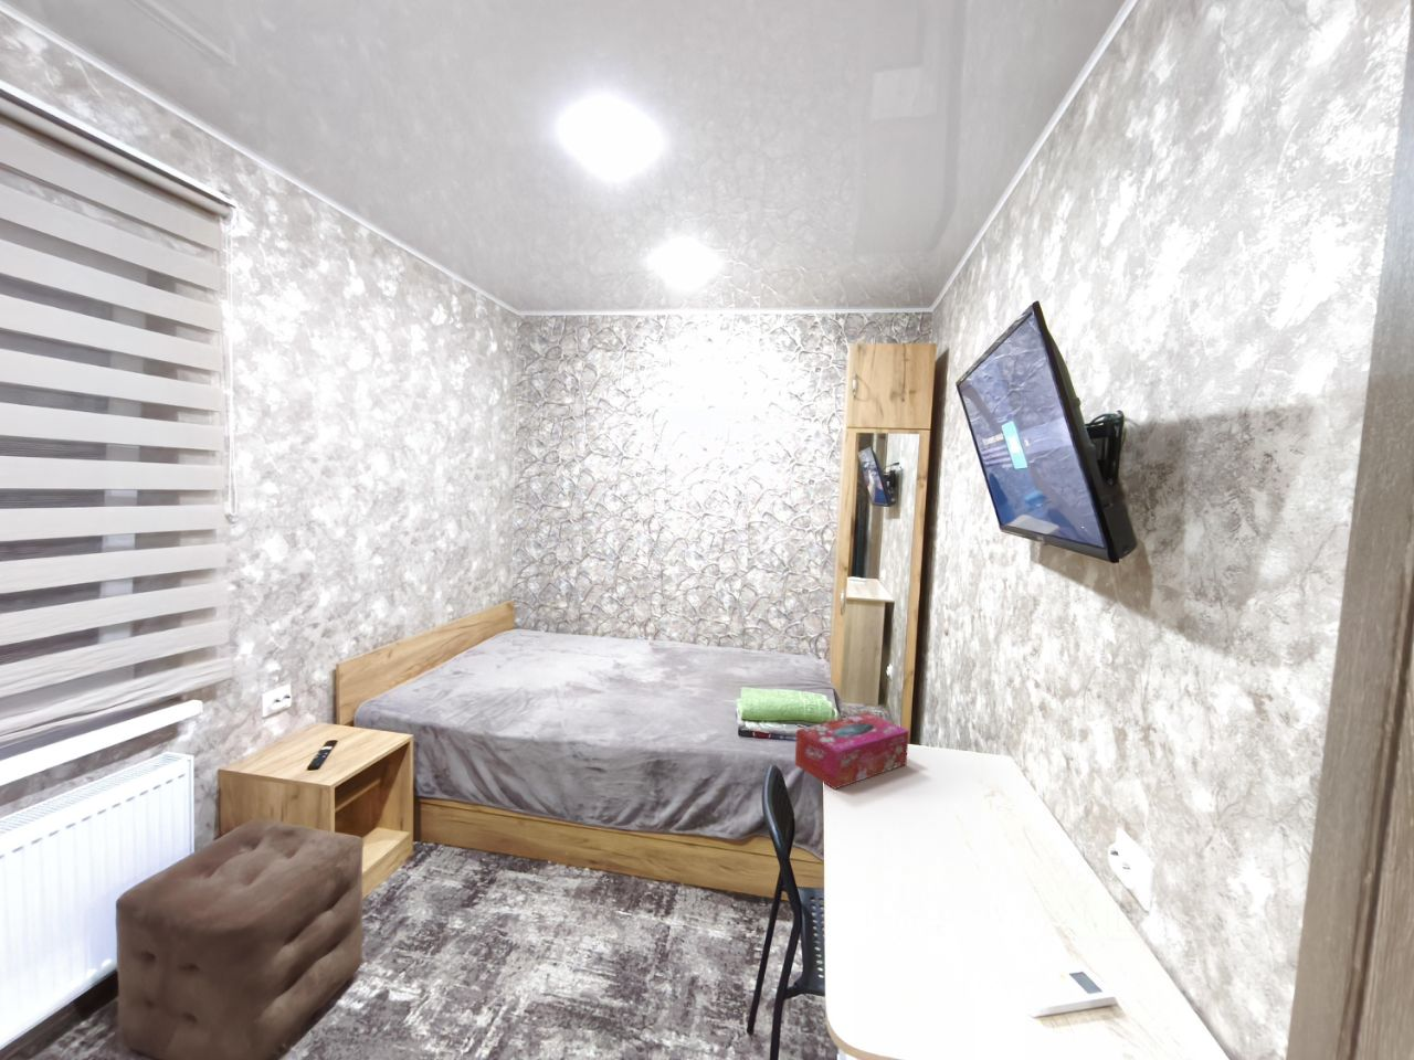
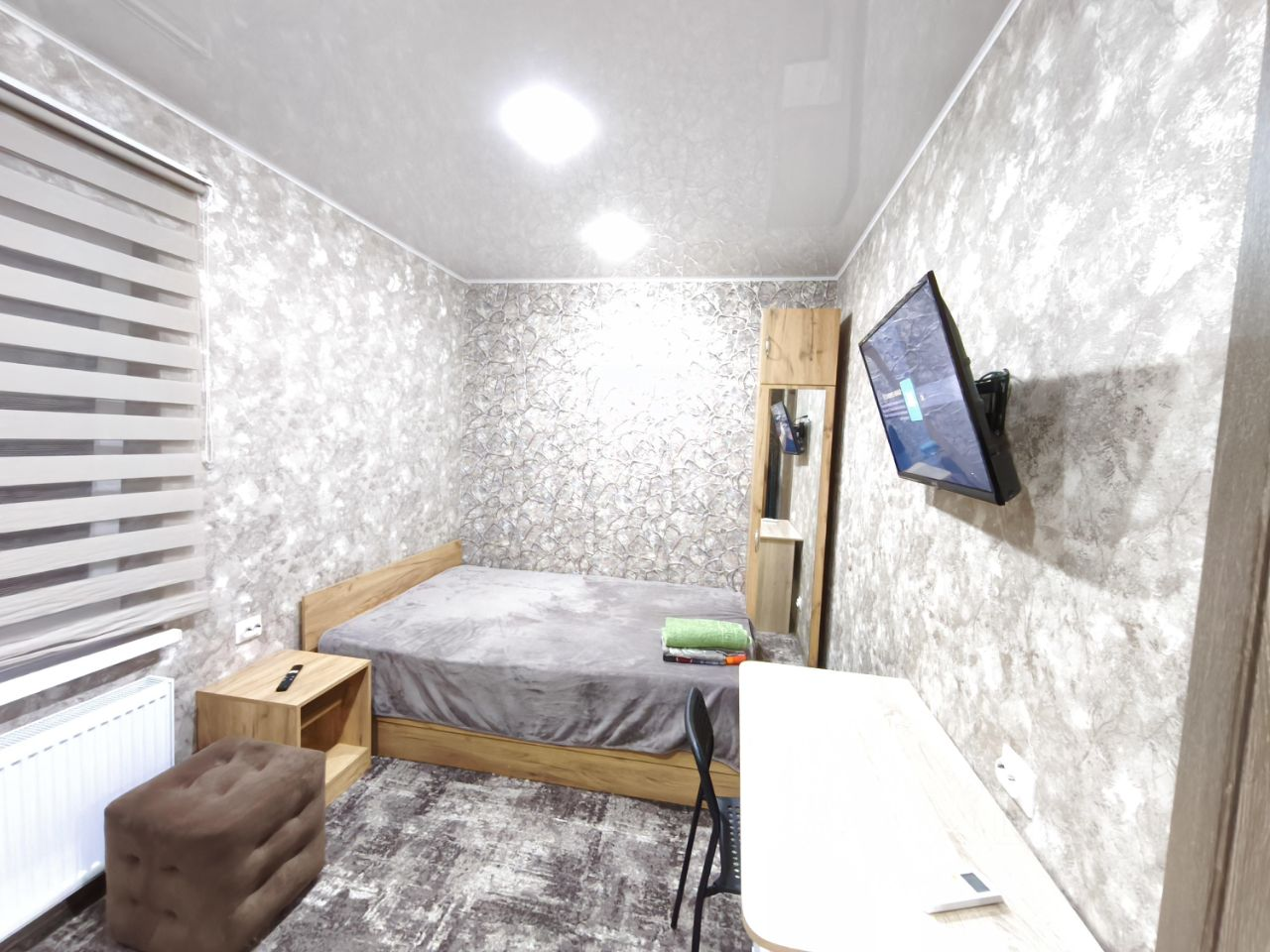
- tissue box [793,711,911,791]
